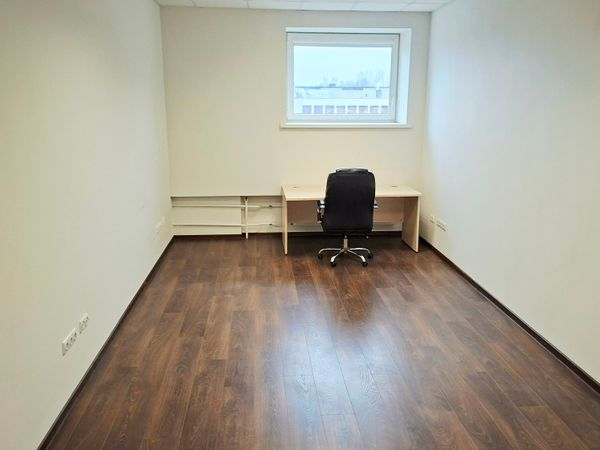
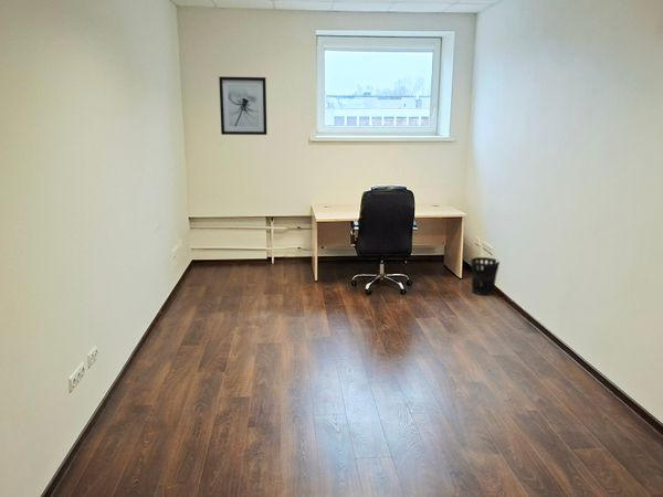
+ wastebasket [470,256,501,296]
+ wall art [218,75,267,136]
